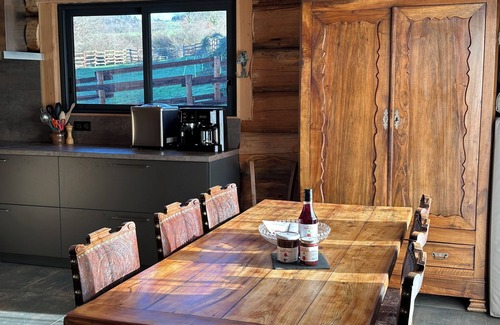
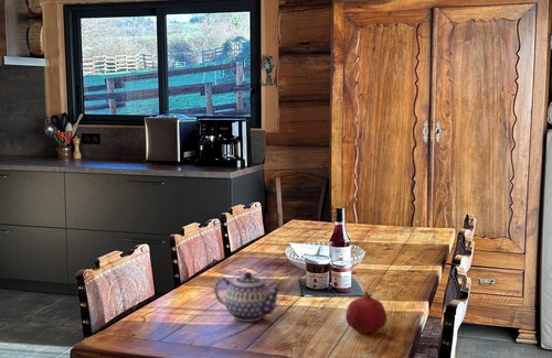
+ fruit [344,291,388,334]
+ teapot [213,271,283,323]
